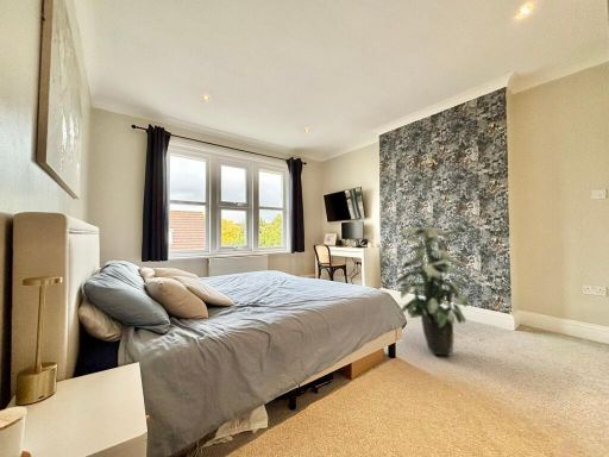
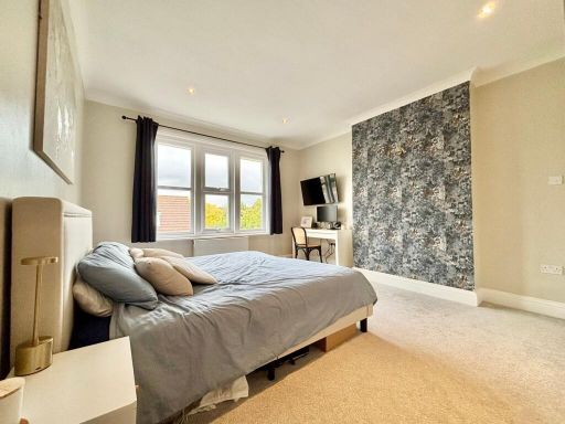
- indoor plant [395,219,472,356]
